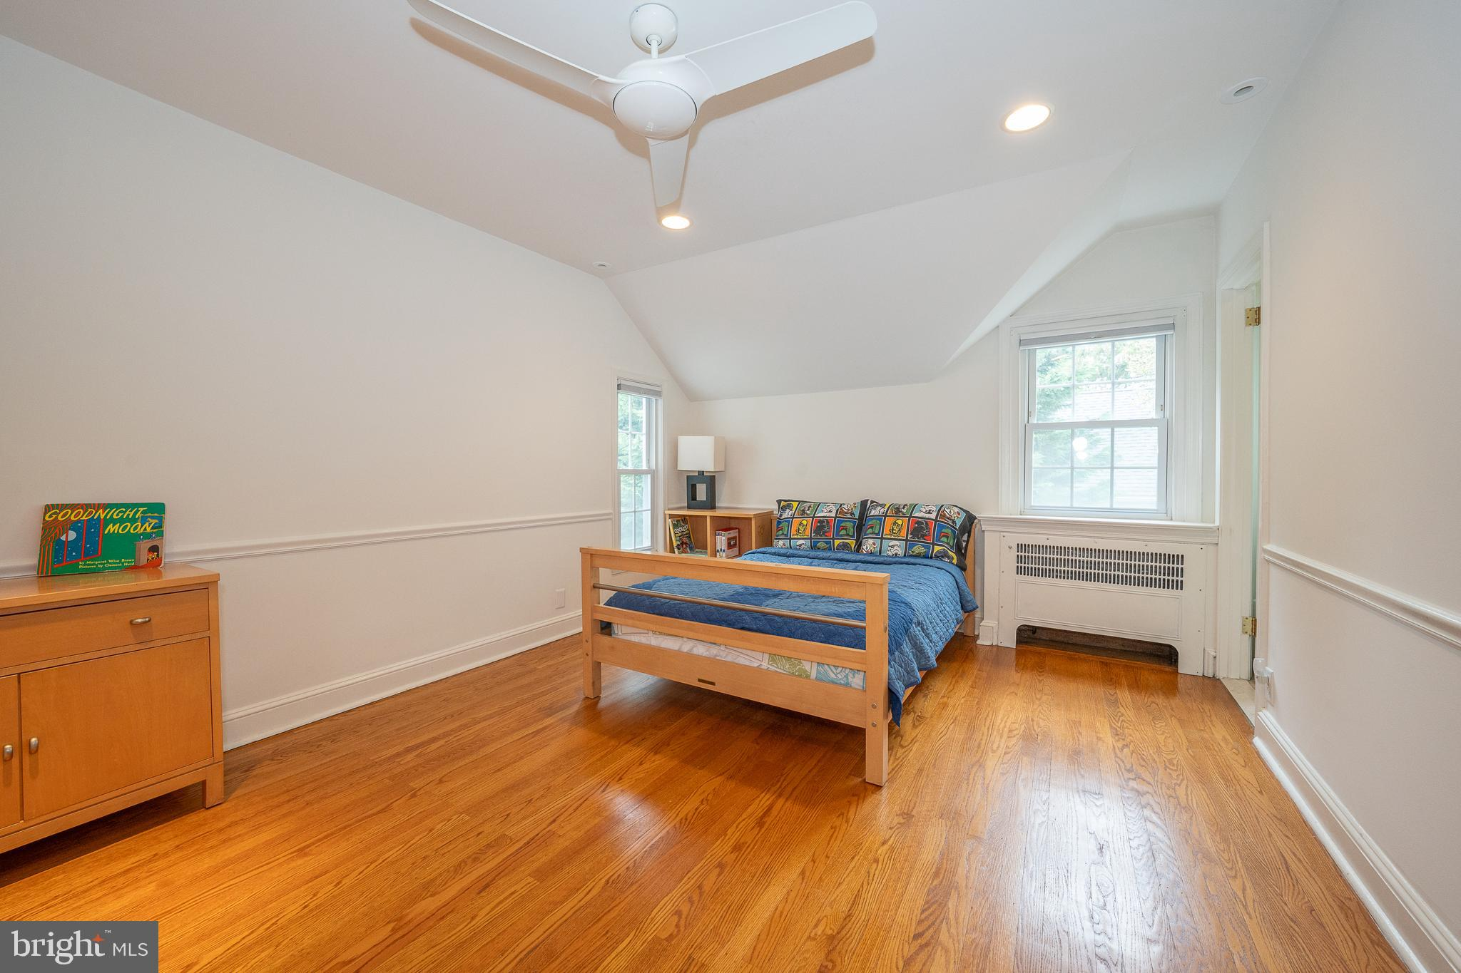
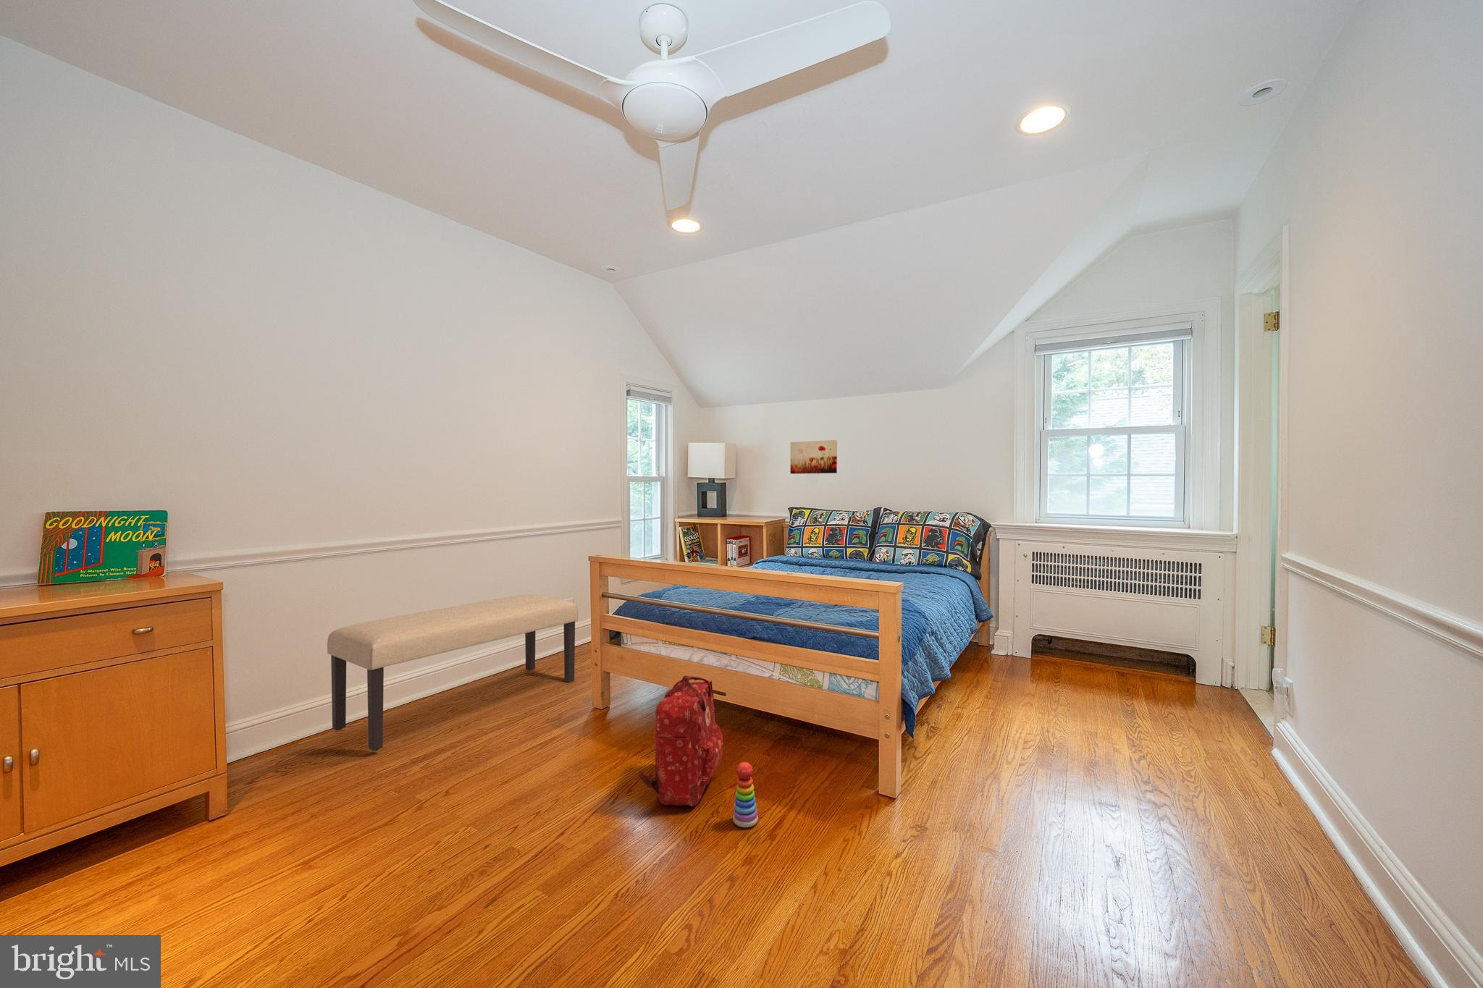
+ stacking toy [732,762,759,828]
+ bench [326,593,579,751]
+ backpack [637,675,723,807]
+ wall art [791,439,838,475]
